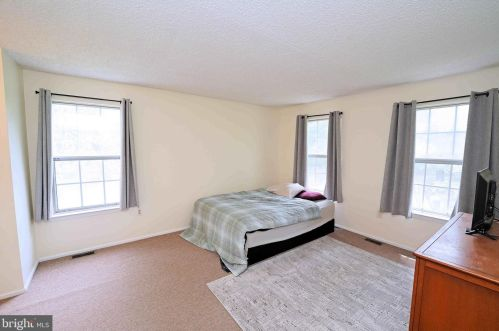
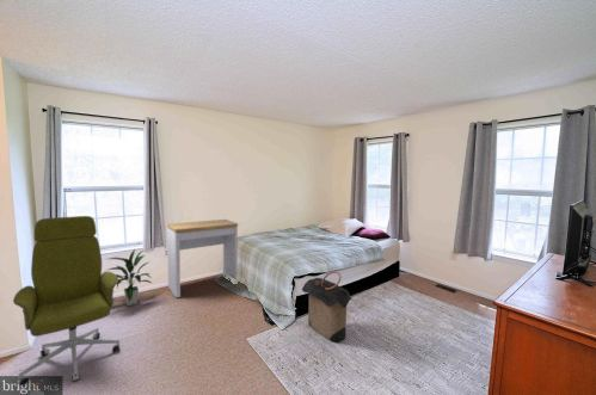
+ indoor plant [104,248,153,307]
+ office chair [12,215,122,387]
+ laundry hamper [301,270,354,344]
+ desk [166,218,239,298]
